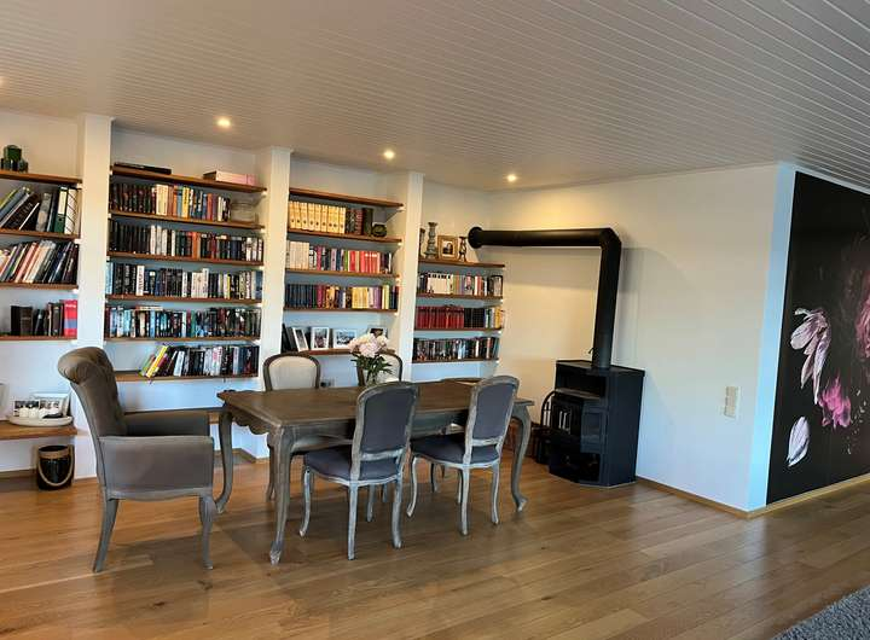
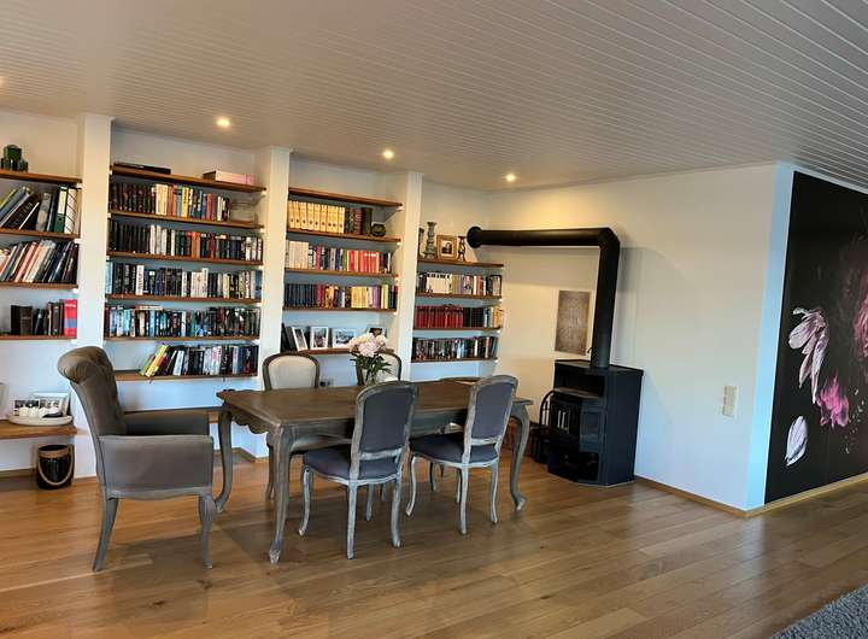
+ wall art [553,289,592,357]
